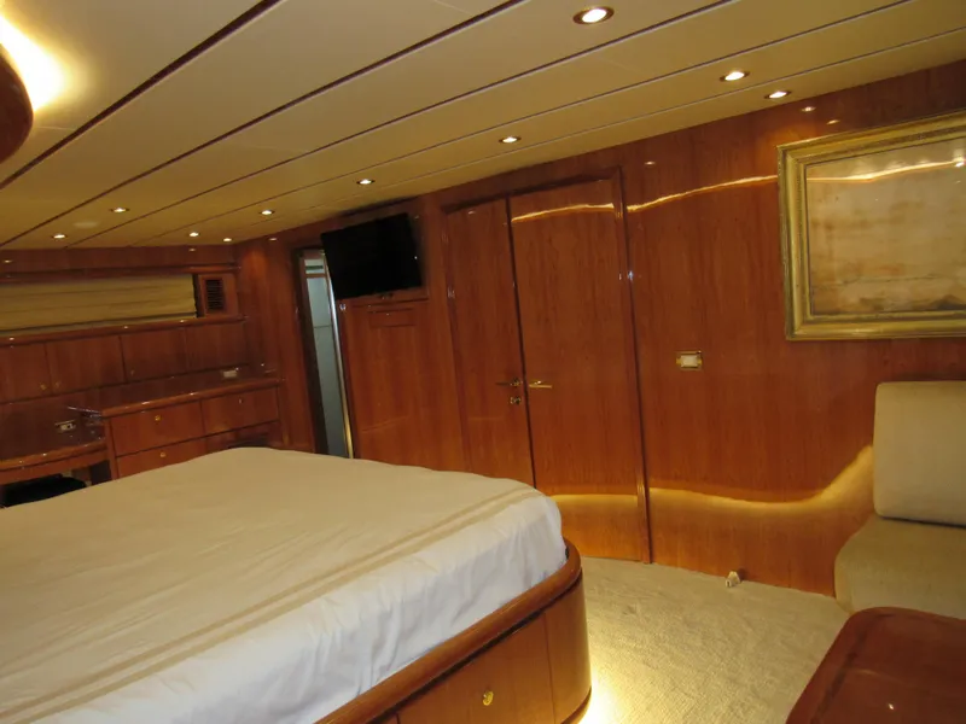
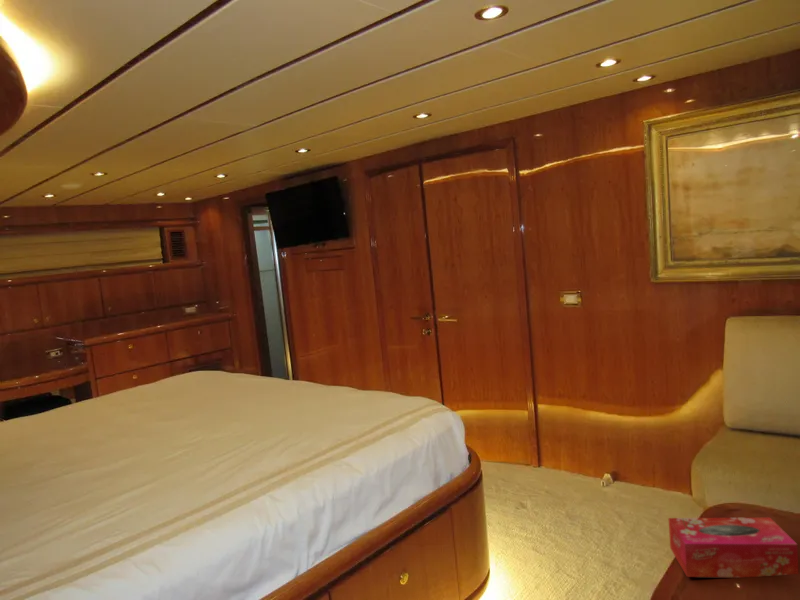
+ tissue box [667,516,800,579]
